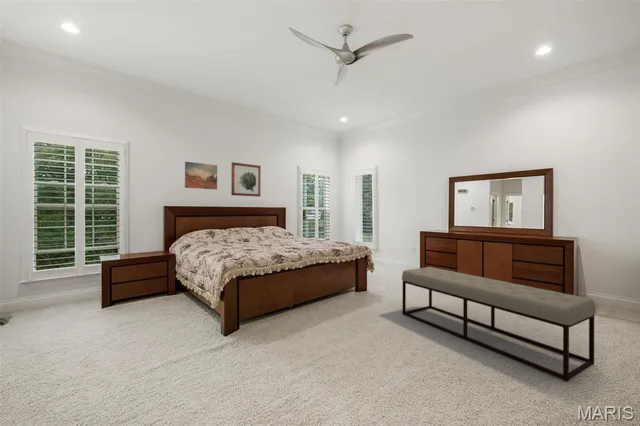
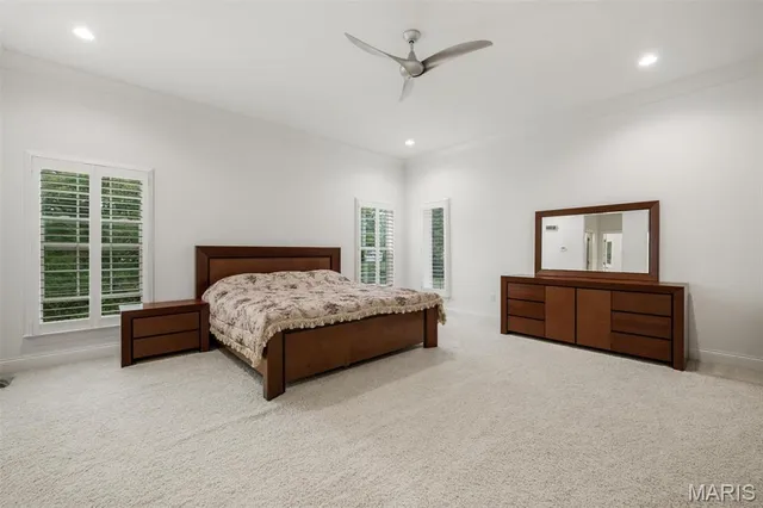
- bench [401,266,597,382]
- wall art [184,161,218,191]
- wall art [230,161,262,198]
